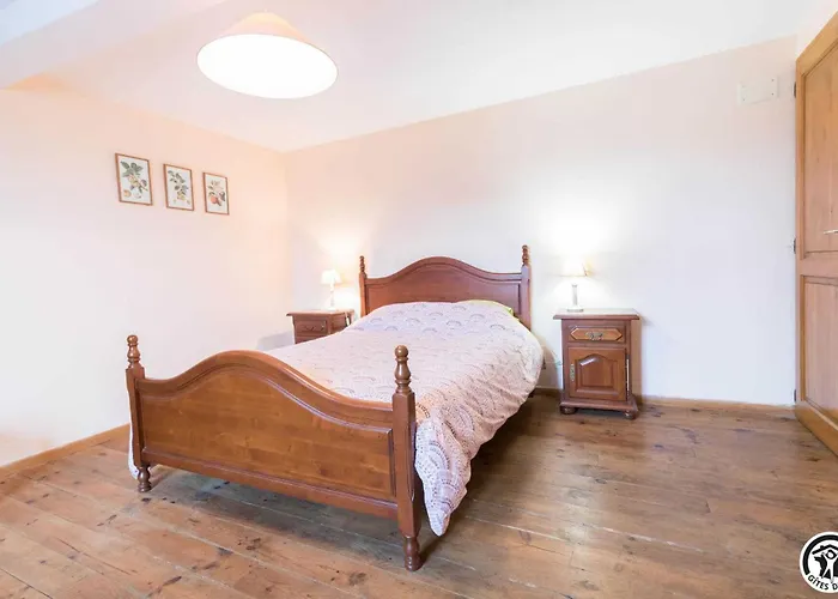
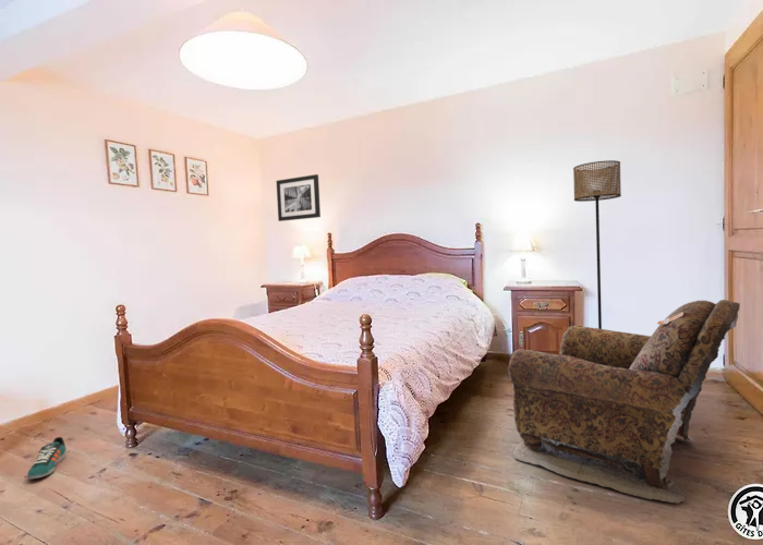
+ armchair [507,299,741,505]
+ sneaker [26,436,68,480]
+ wall art [276,173,322,222]
+ floor lamp [572,159,622,329]
